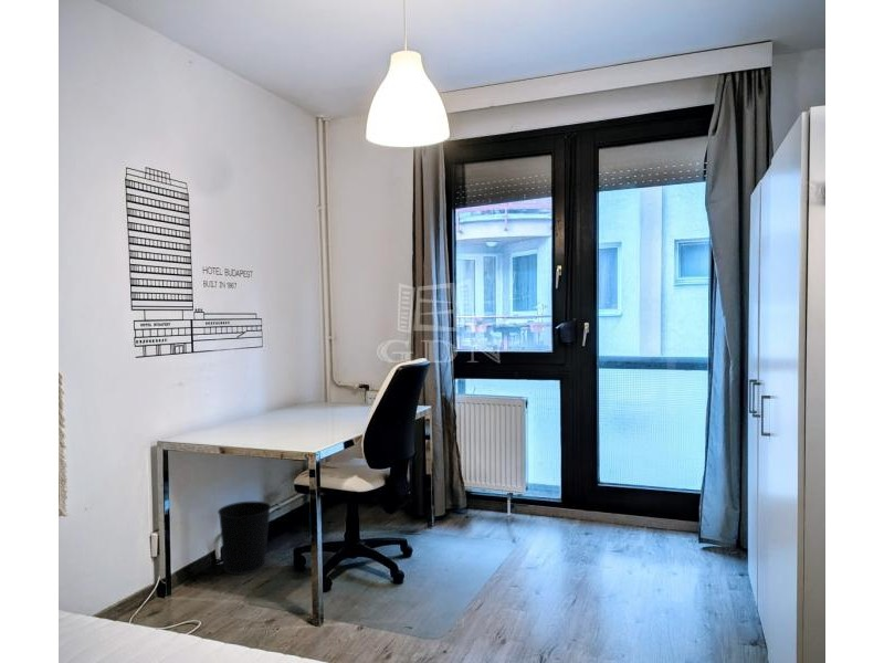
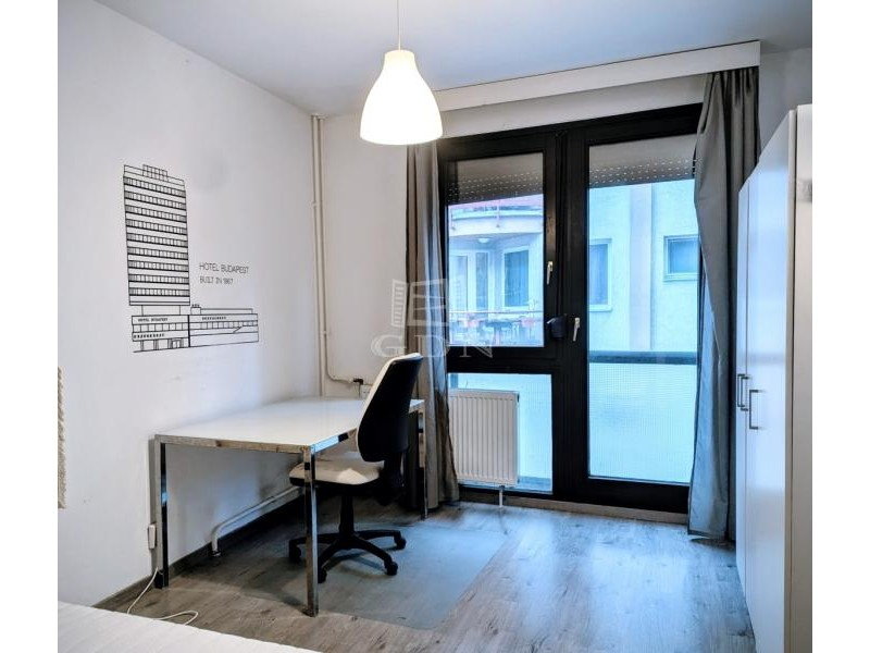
- wastebasket [217,501,272,576]
